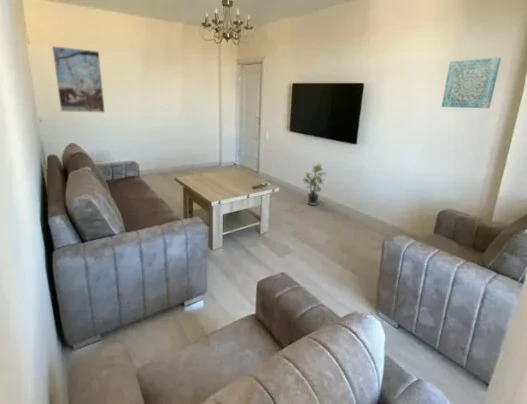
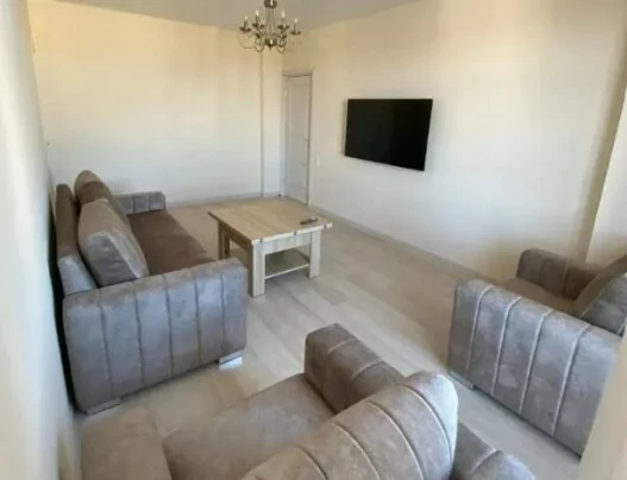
- wall art [441,56,502,109]
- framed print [51,45,106,113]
- potted plant [302,162,327,206]
